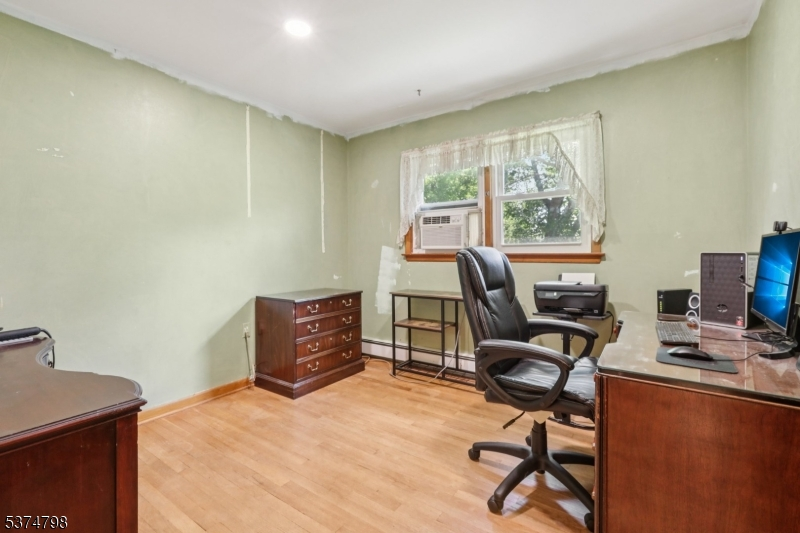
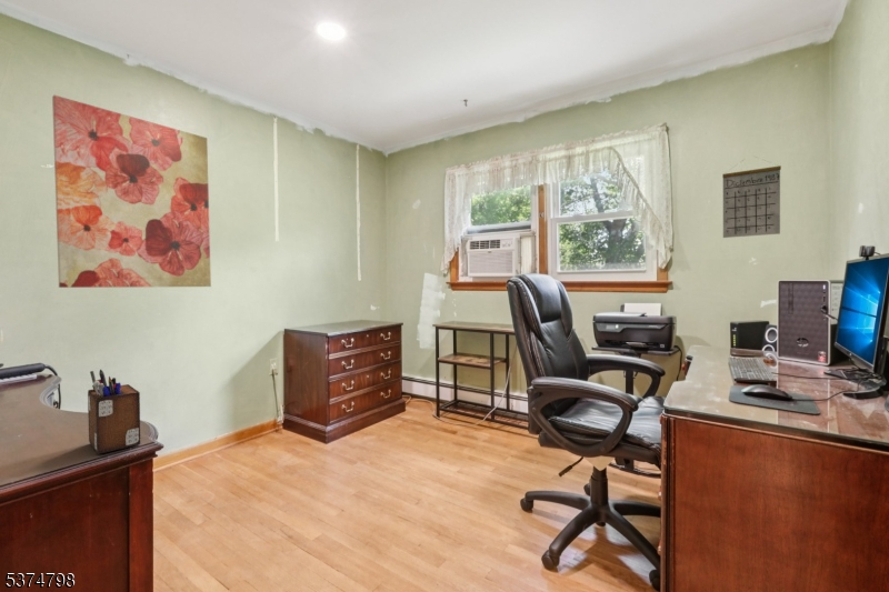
+ wall art [51,94,212,289]
+ desk organizer [87,369,141,455]
+ calendar [721,155,782,239]
